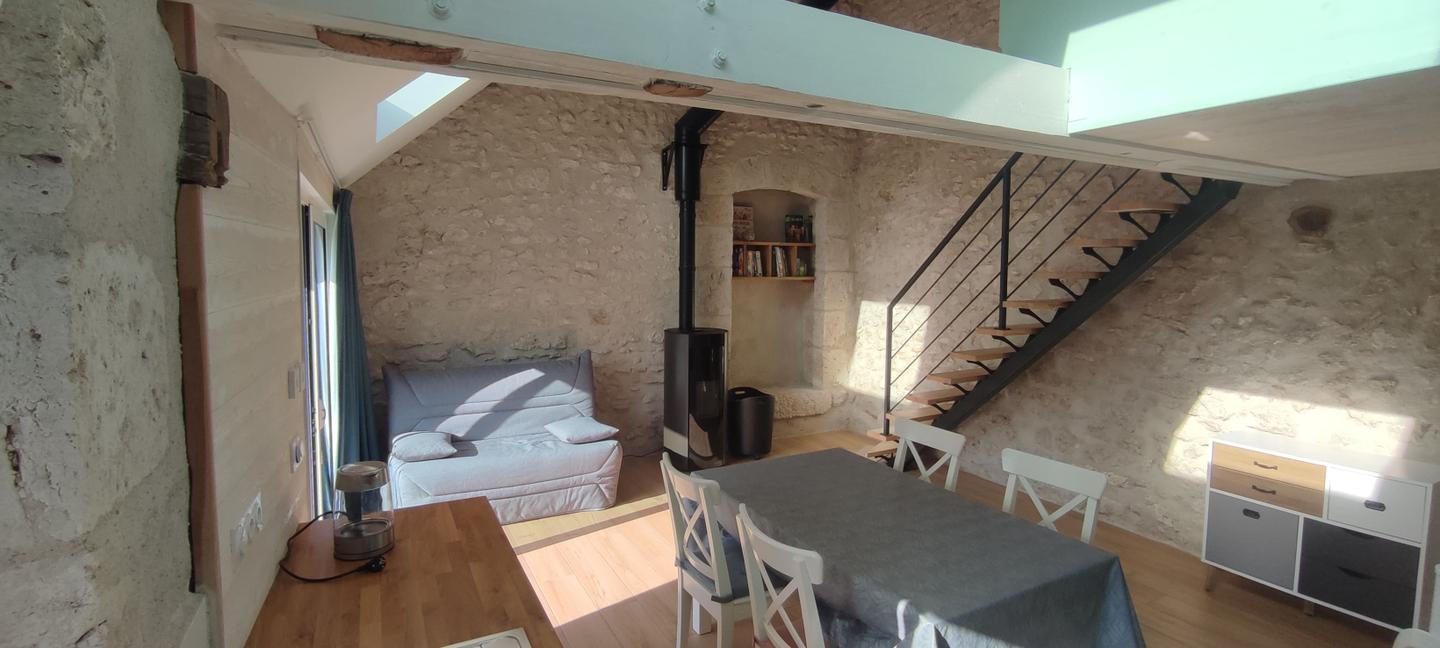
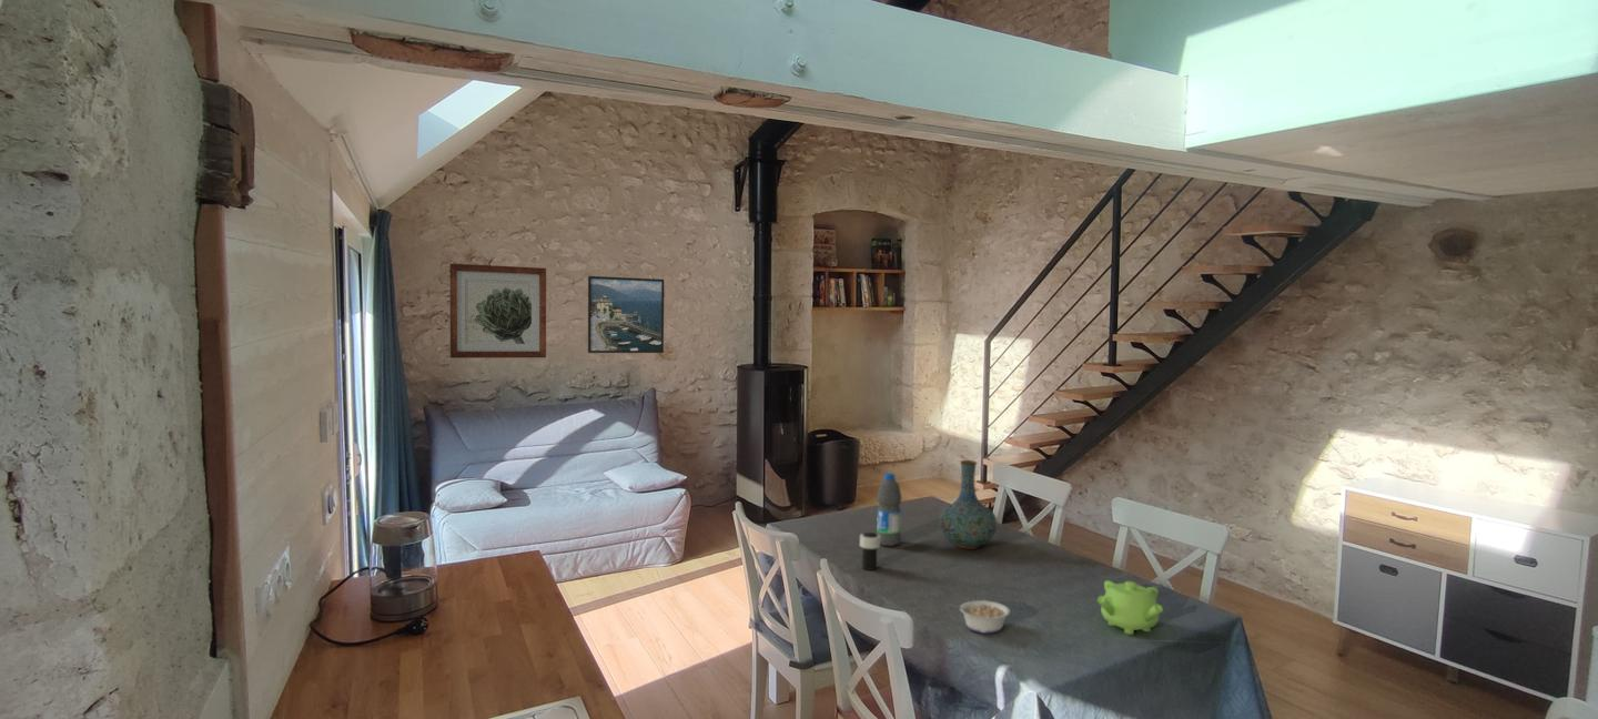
+ wall art [448,263,547,360]
+ cup [859,531,881,571]
+ vase [938,459,998,550]
+ legume [948,599,1011,635]
+ teapot [1096,579,1164,636]
+ water bottle [876,472,902,547]
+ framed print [587,275,665,354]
